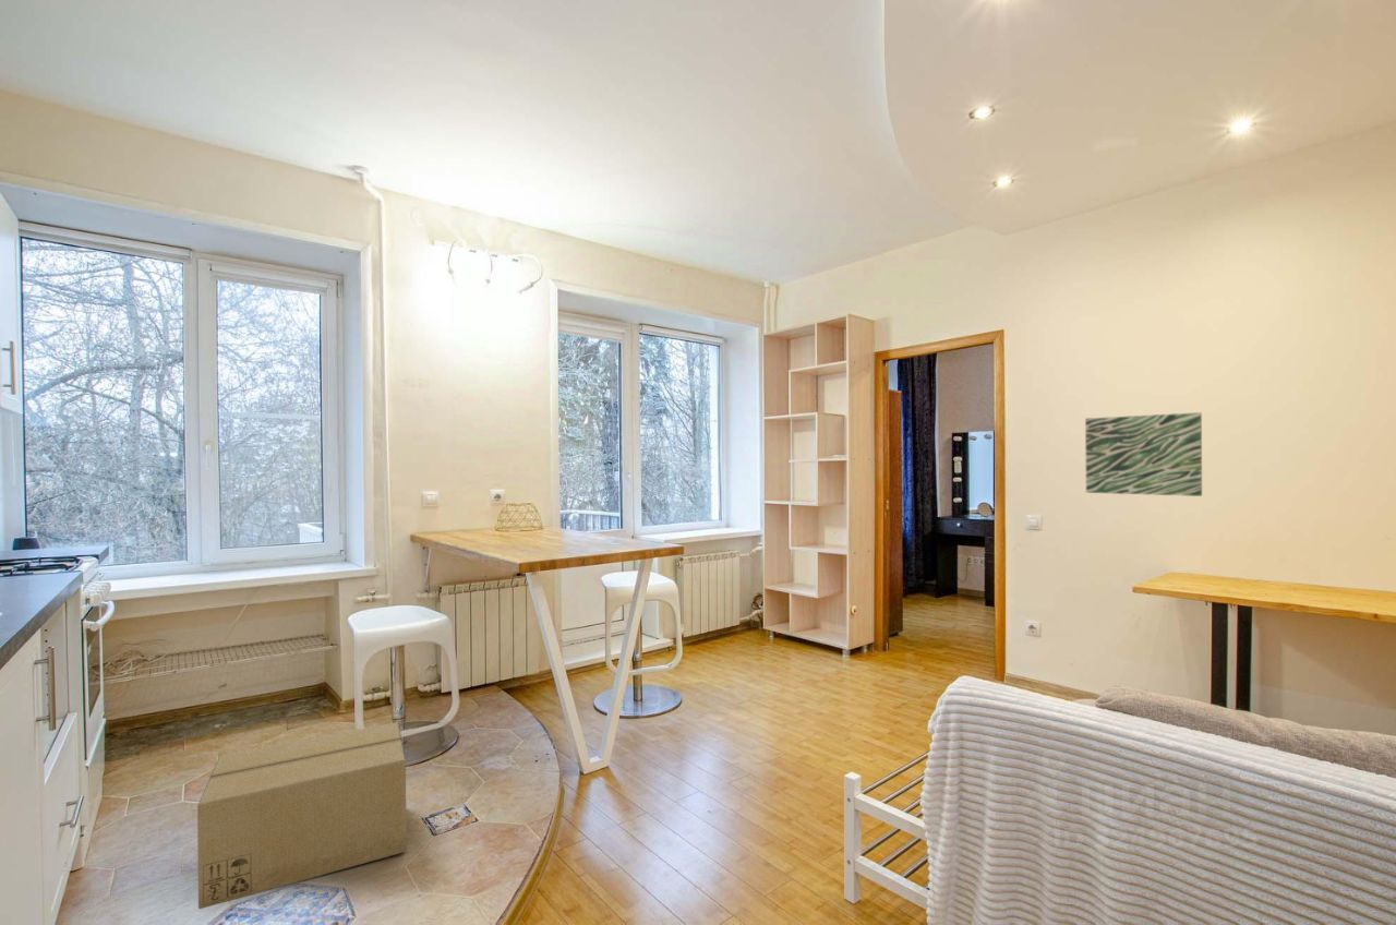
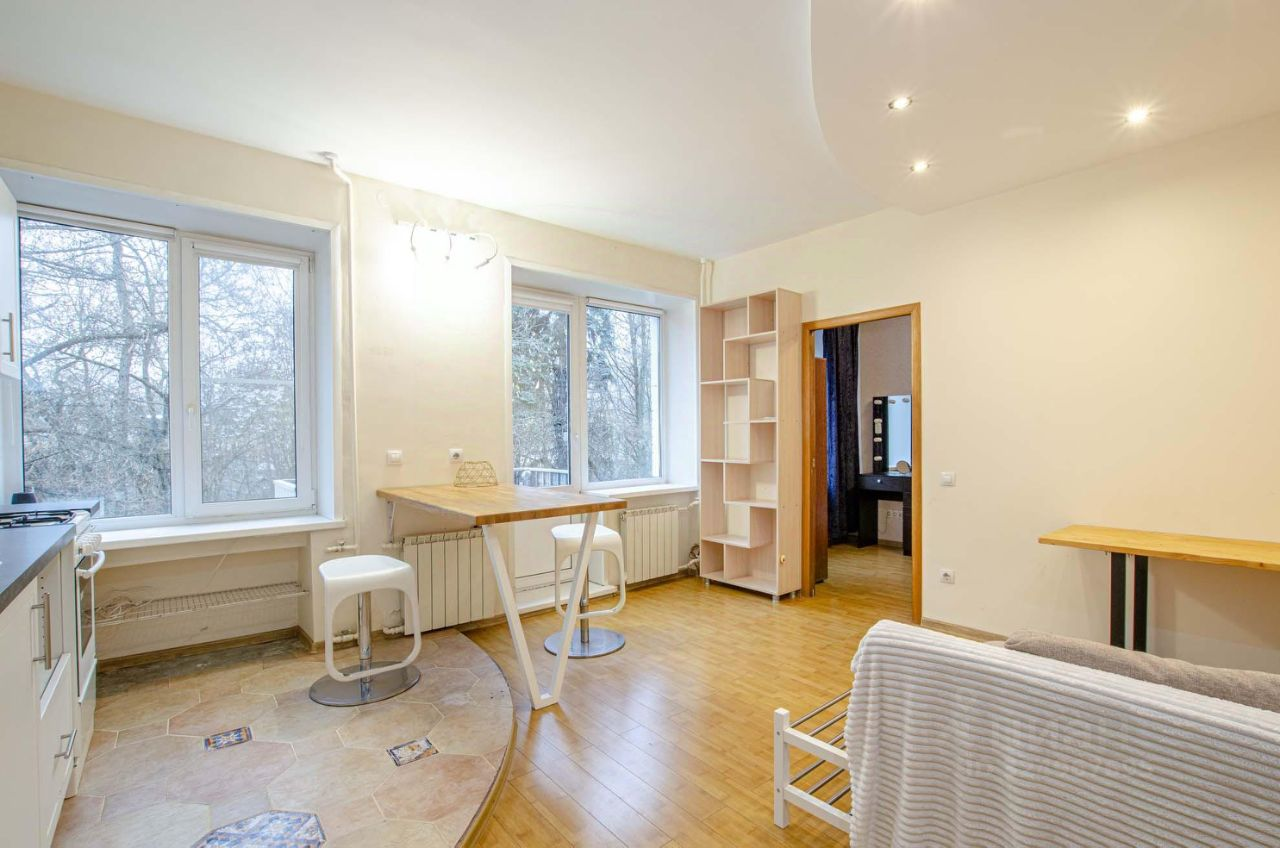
- cardboard box [196,721,408,910]
- wall art [1084,411,1203,497]
